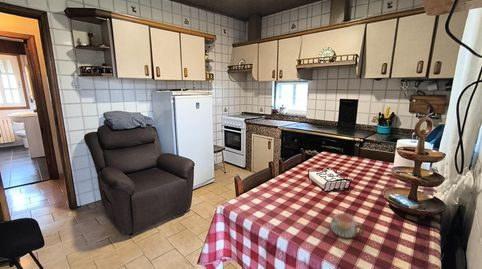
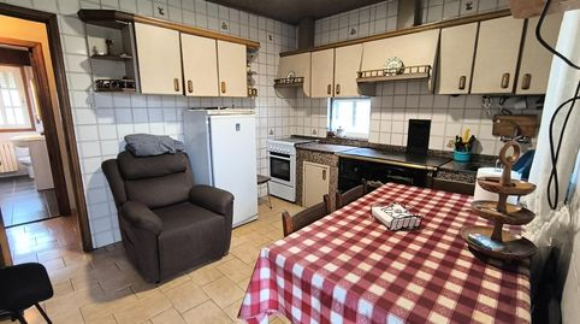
- mug [330,212,366,239]
